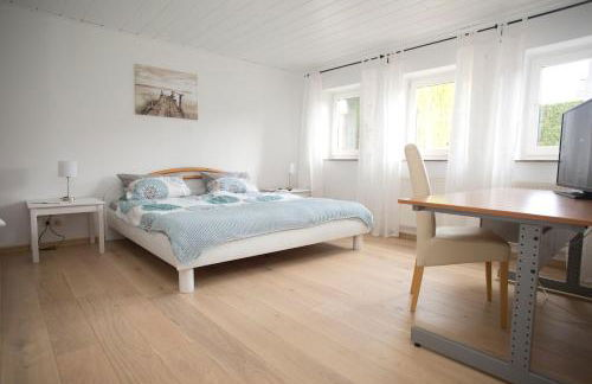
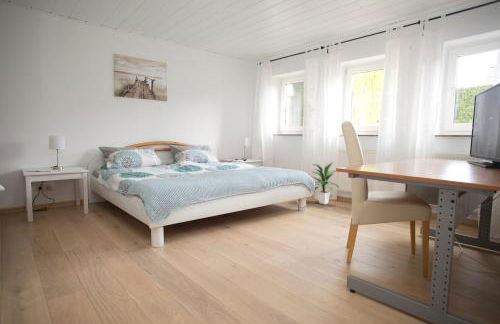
+ indoor plant [311,161,342,205]
